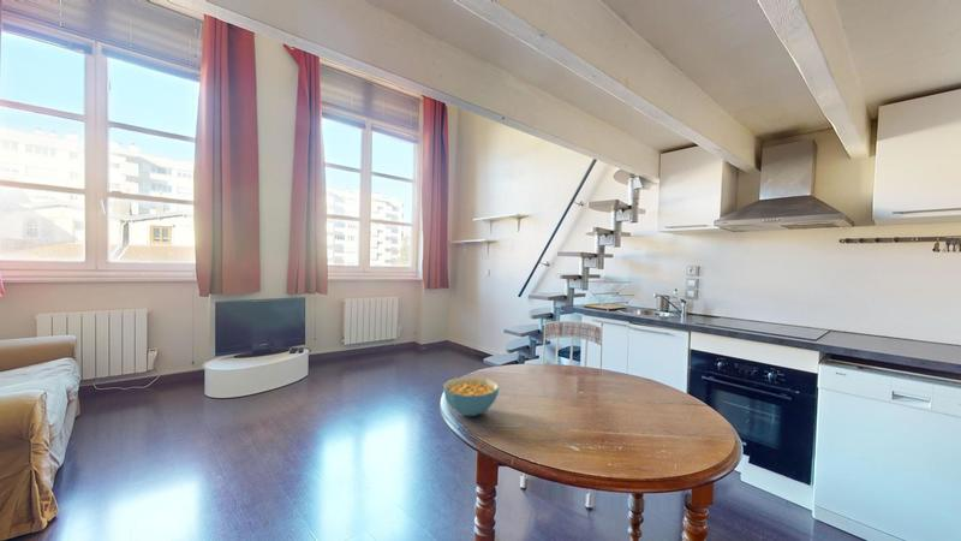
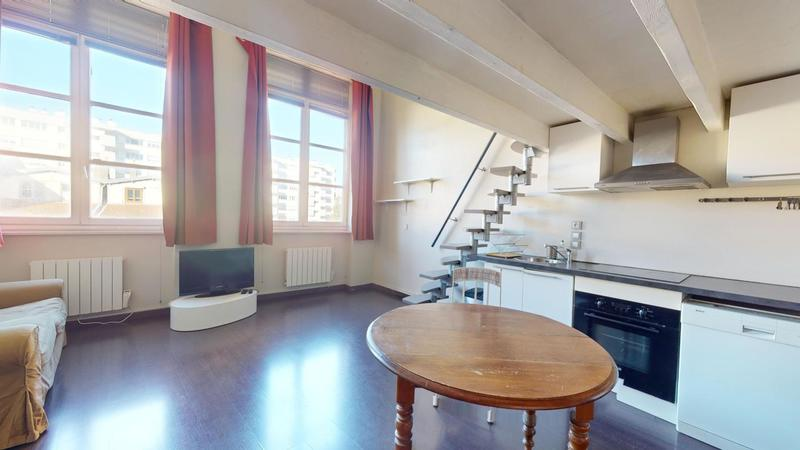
- cereal bowl [442,375,500,417]
